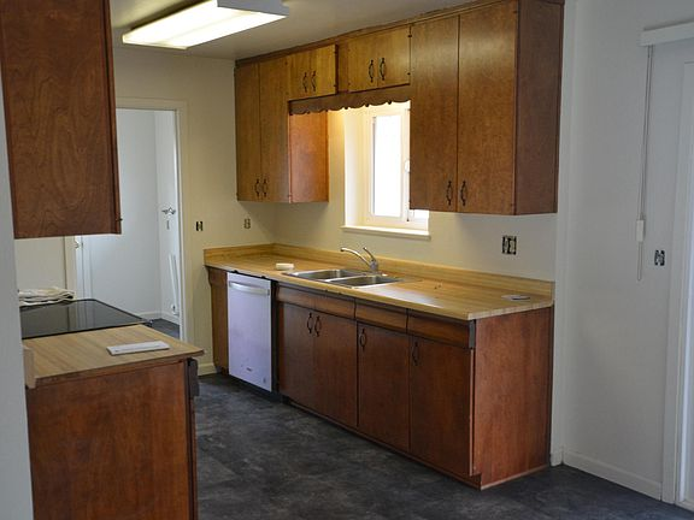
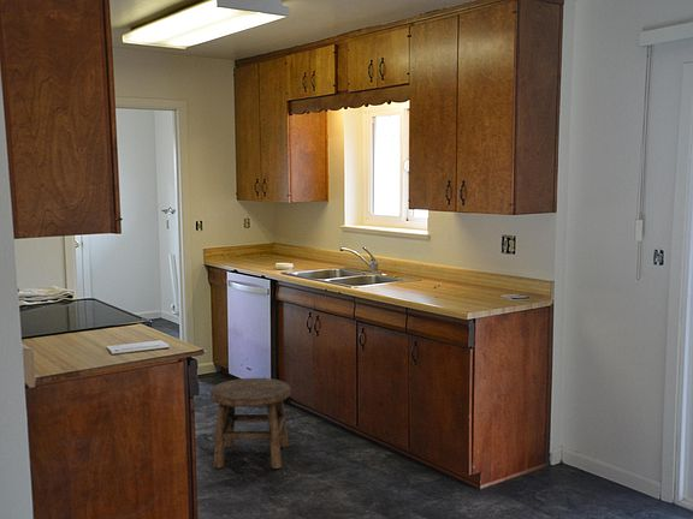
+ stool [209,377,291,470]
